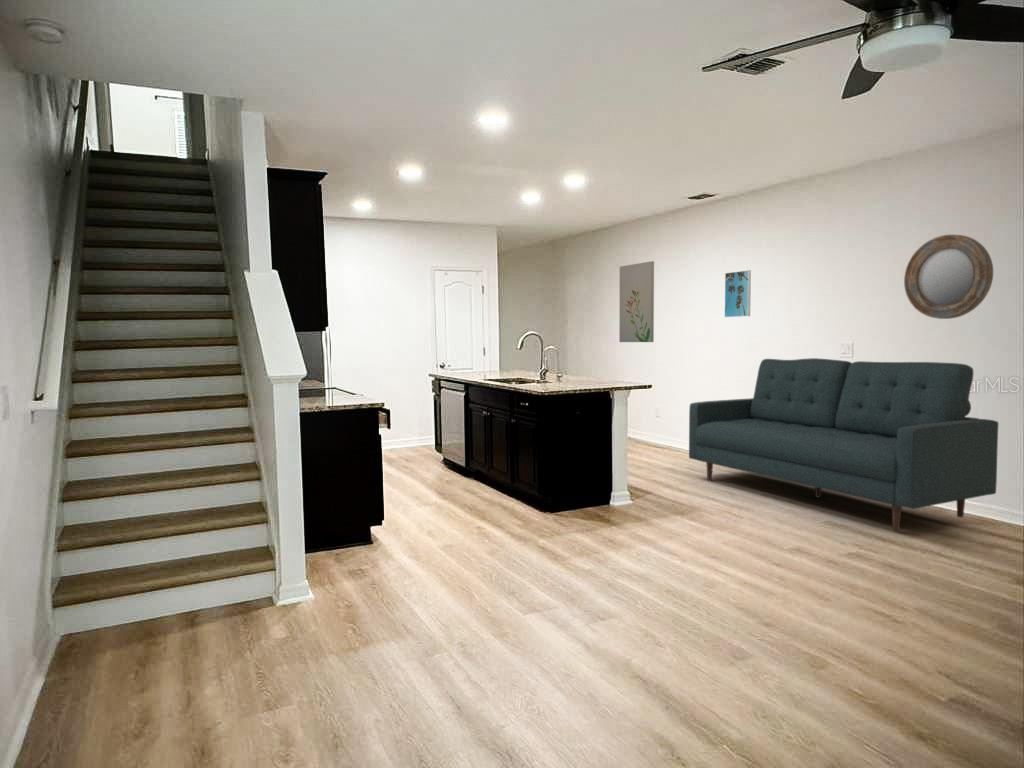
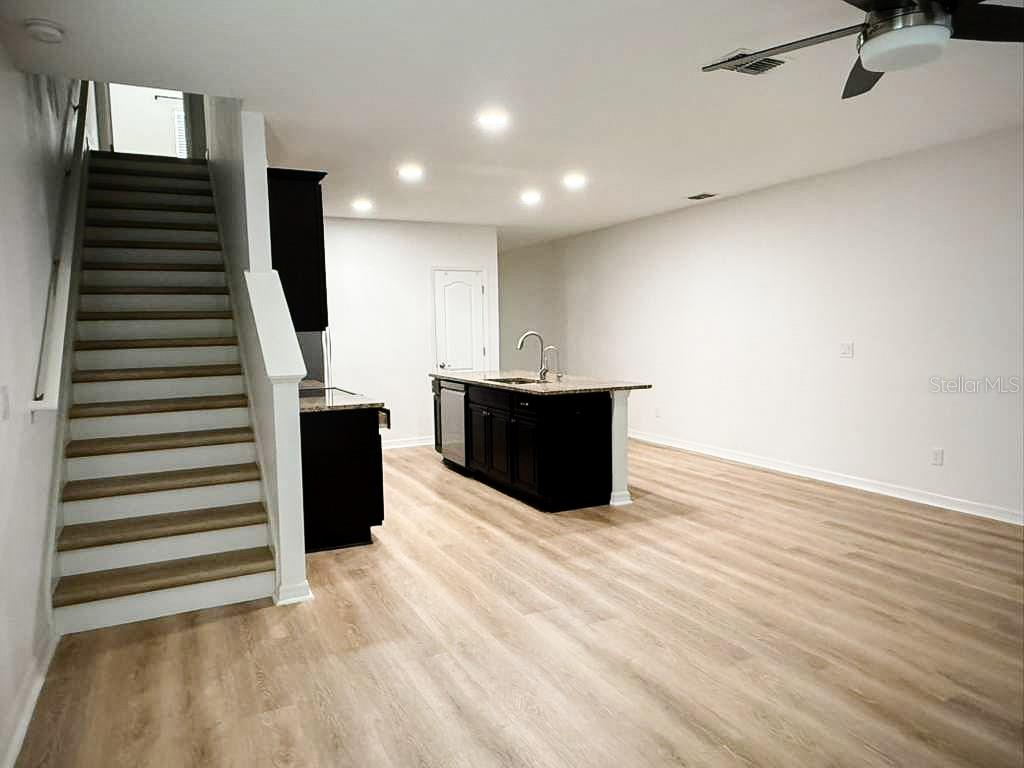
- home mirror [903,234,994,320]
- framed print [724,269,752,318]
- sofa [688,357,999,532]
- wall art [618,260,655,343]
